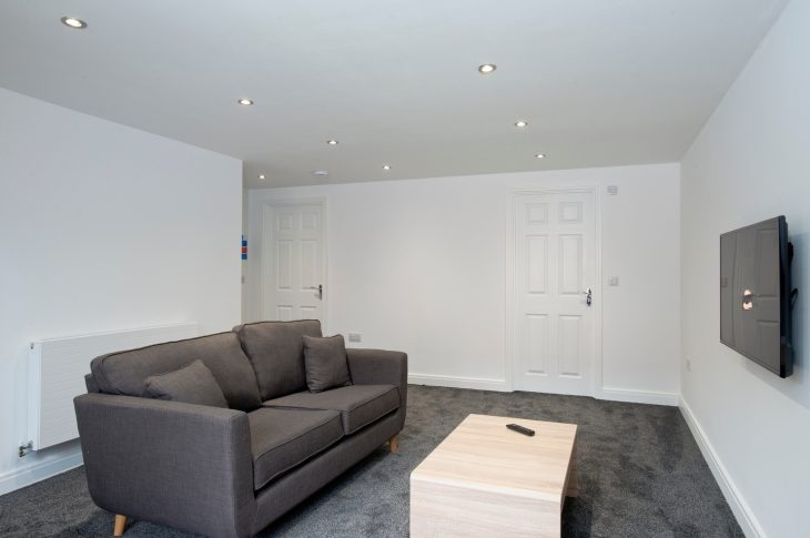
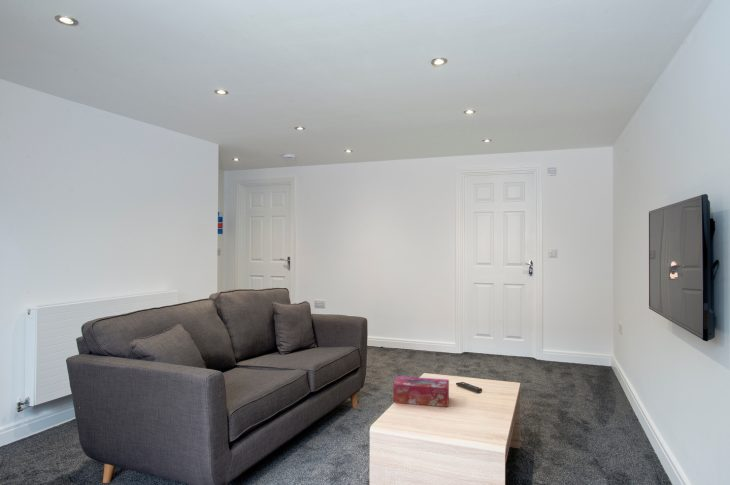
+ tissue box [392,375,450,408]
